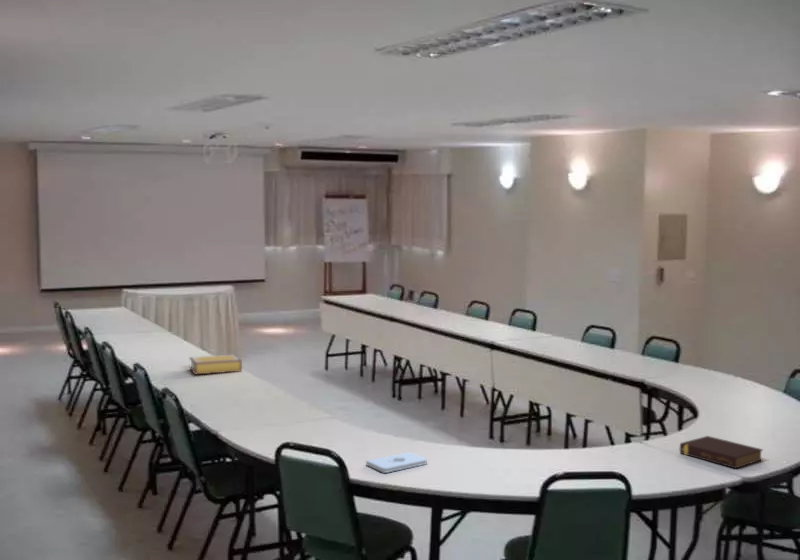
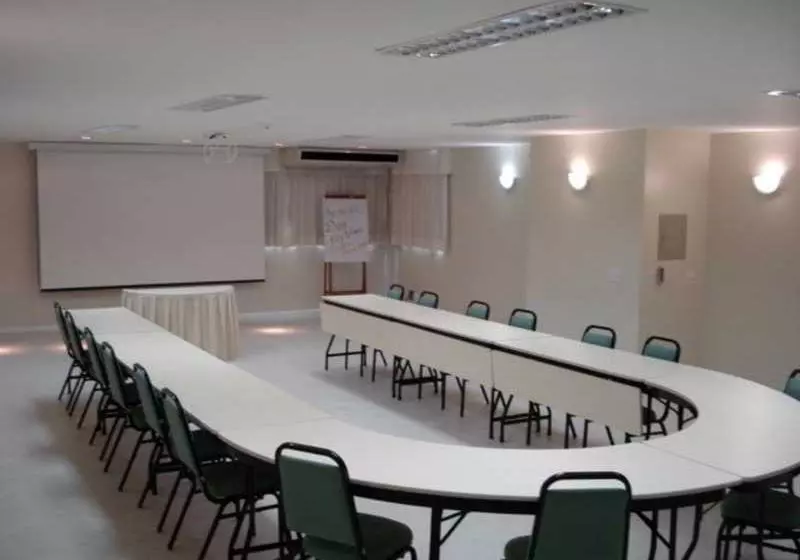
- book [679,435,764,469]
- notepad [365,451,428,474]
- book [188,353,243,376]
